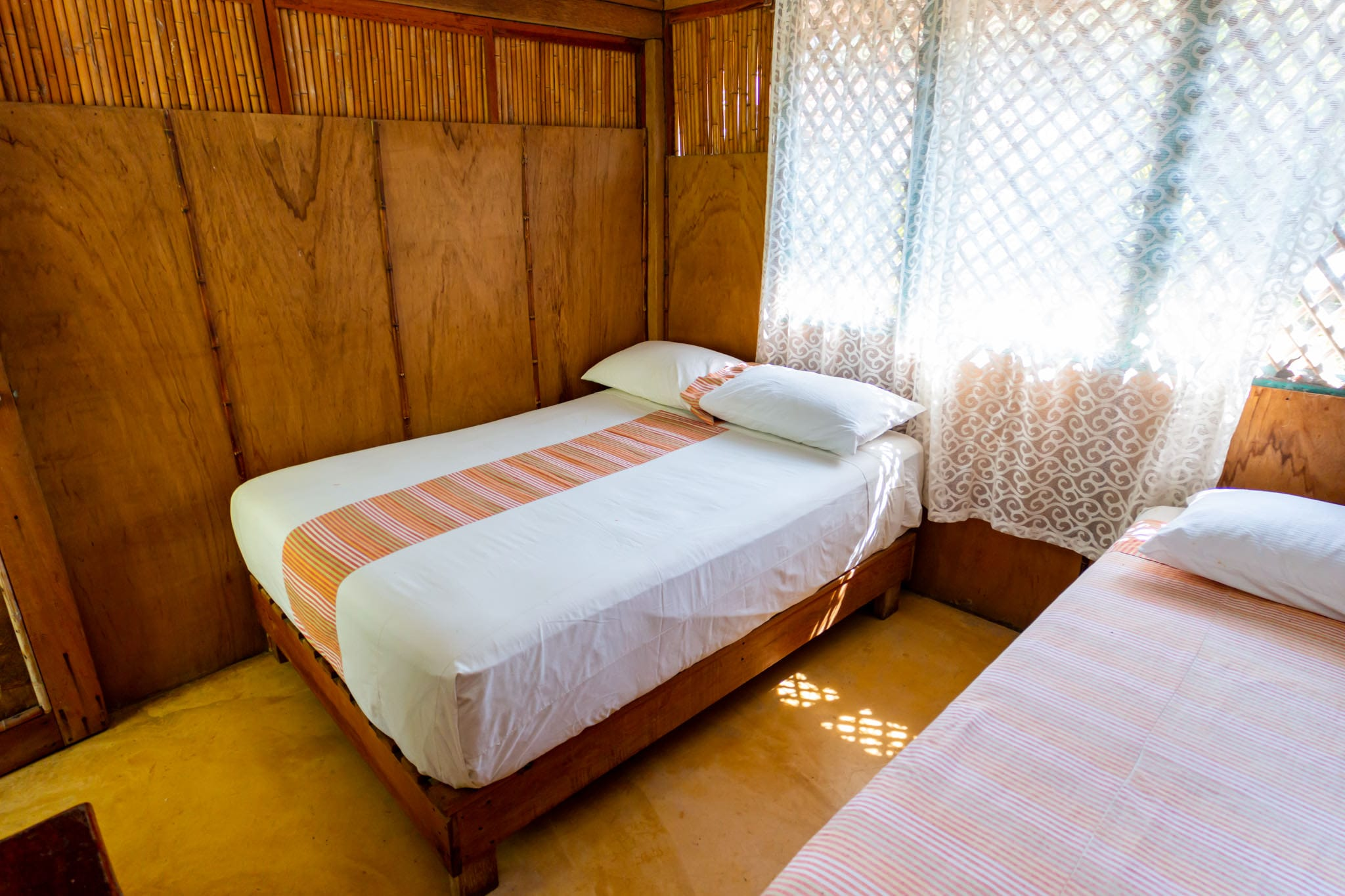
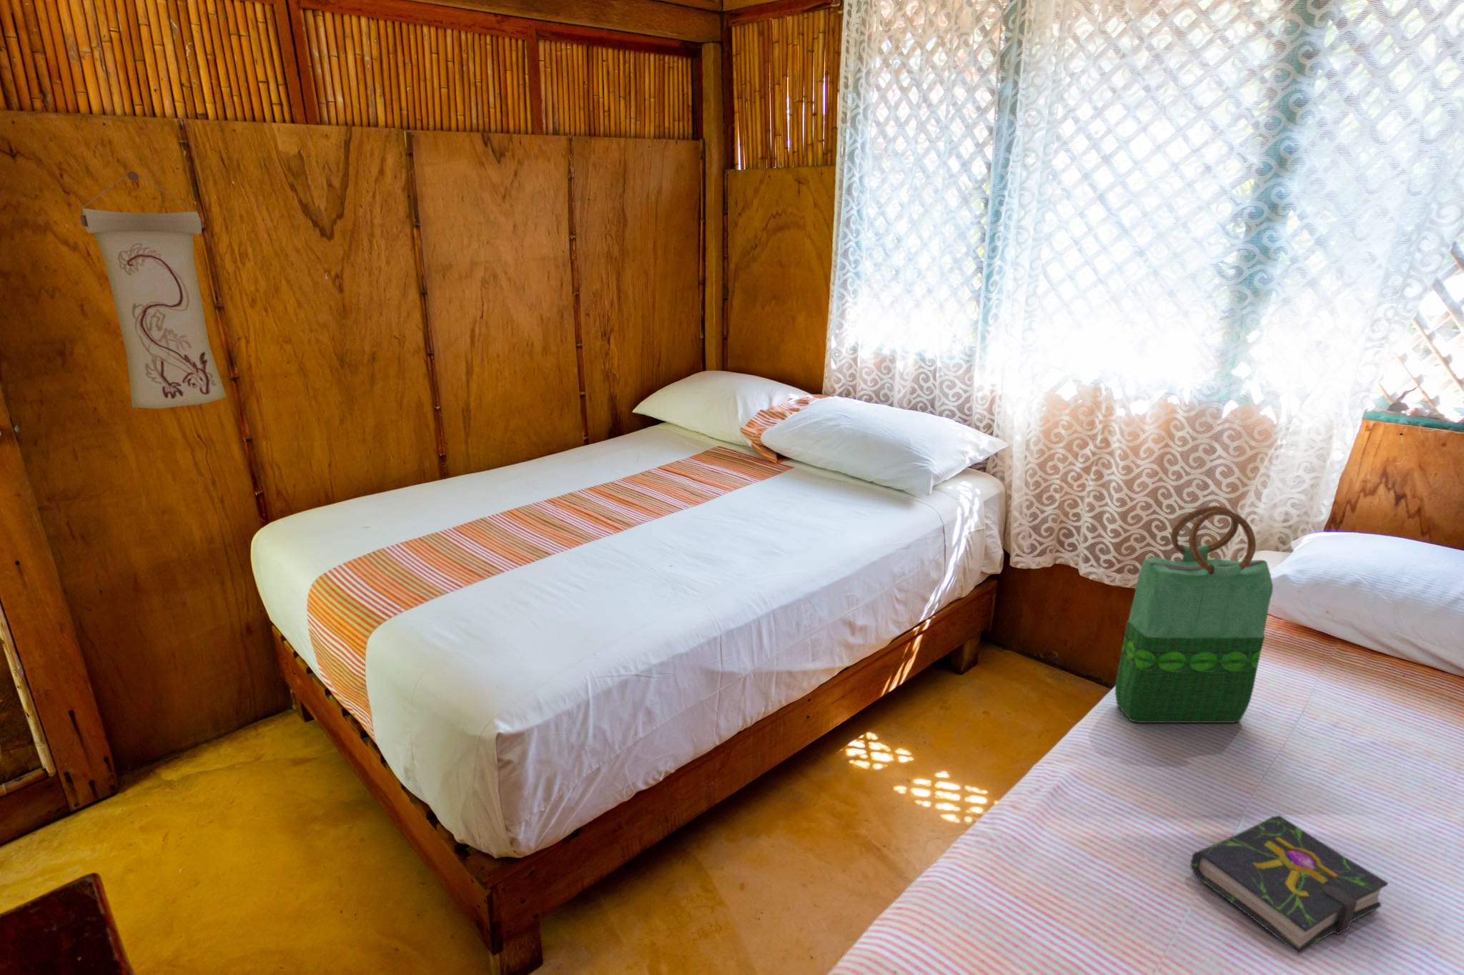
+ tote bag [1115,505,1274,724]
+ book [1190,814,1389,955]
+ wall scroll [79,170,227,409]
